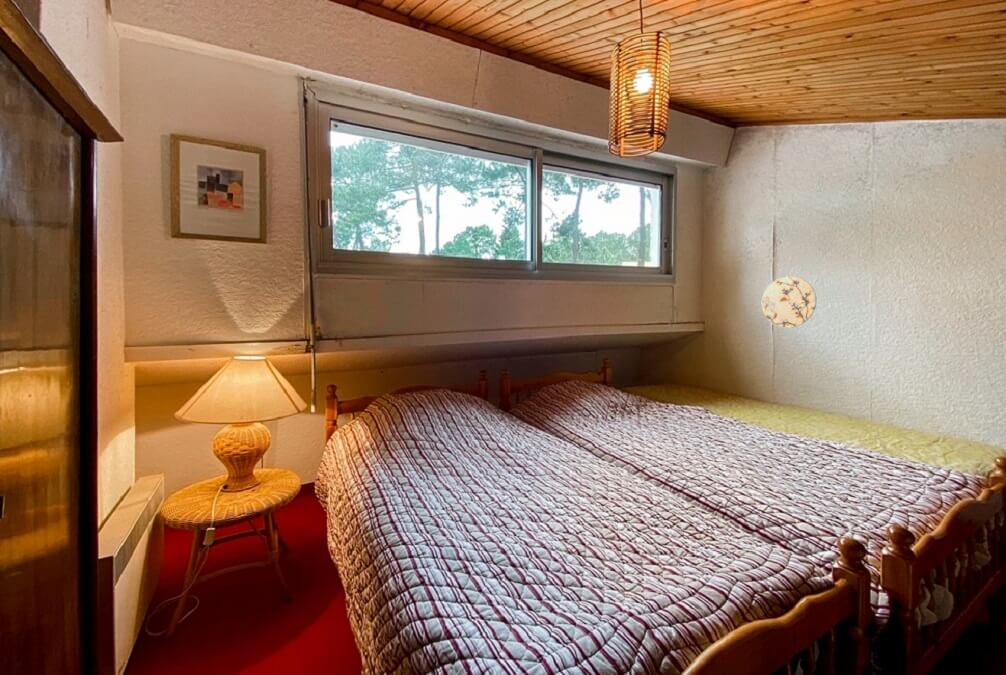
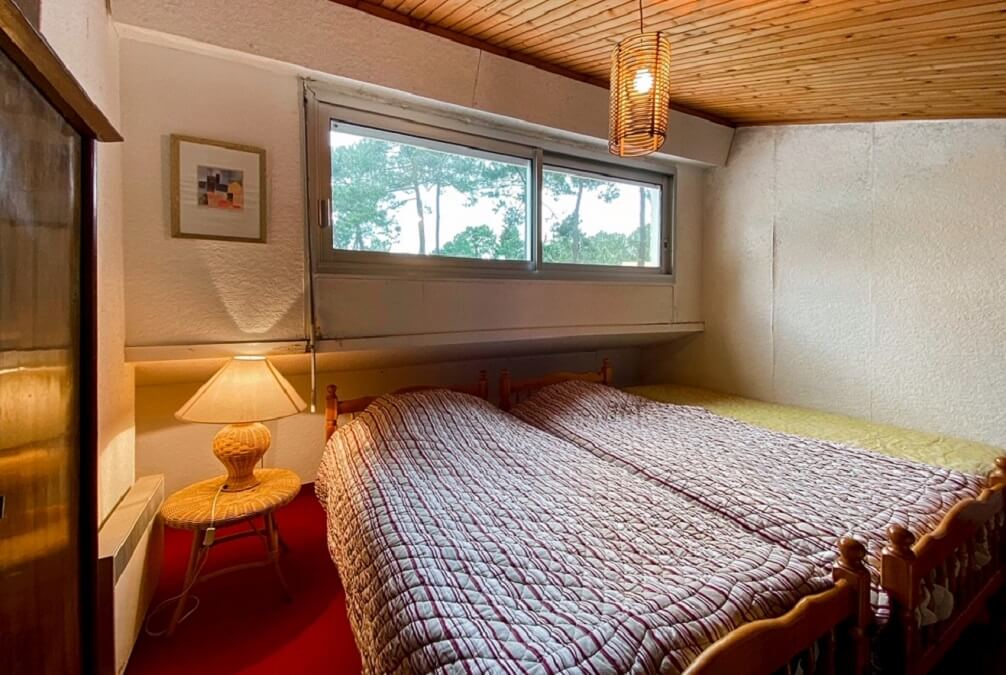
- decorative plate [761,275,818,329]
